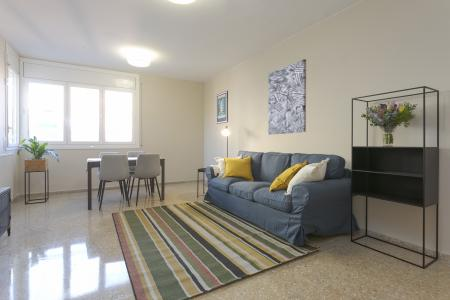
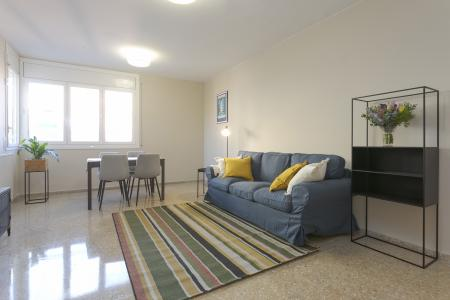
- wall art [267,58,307,136]
